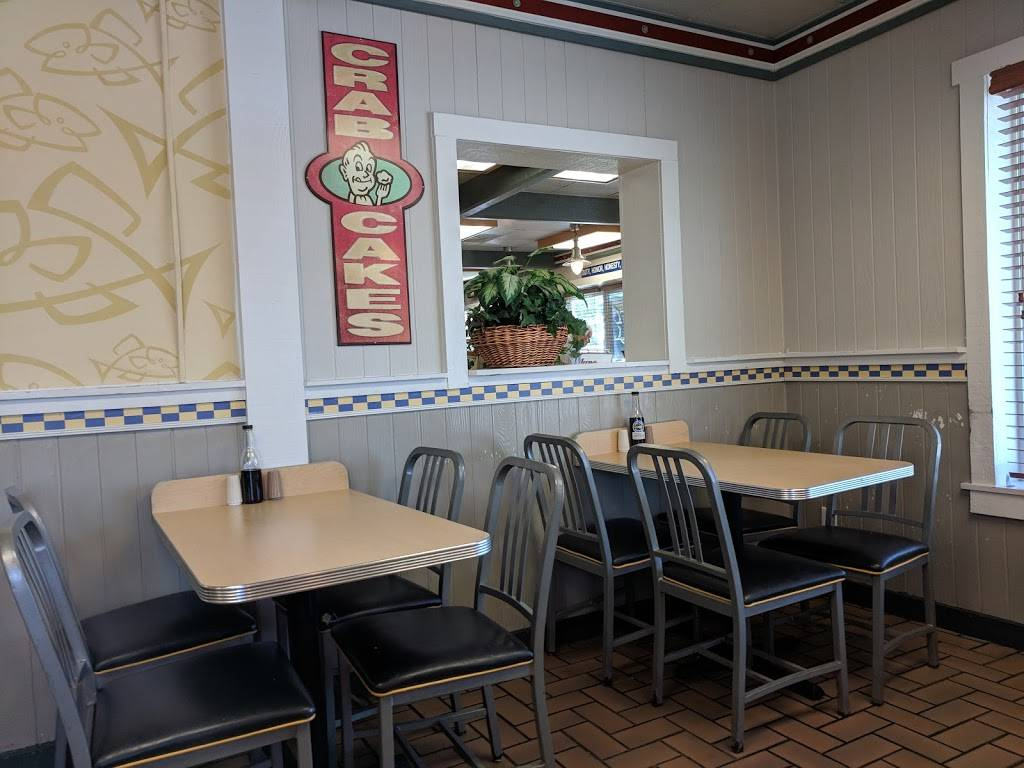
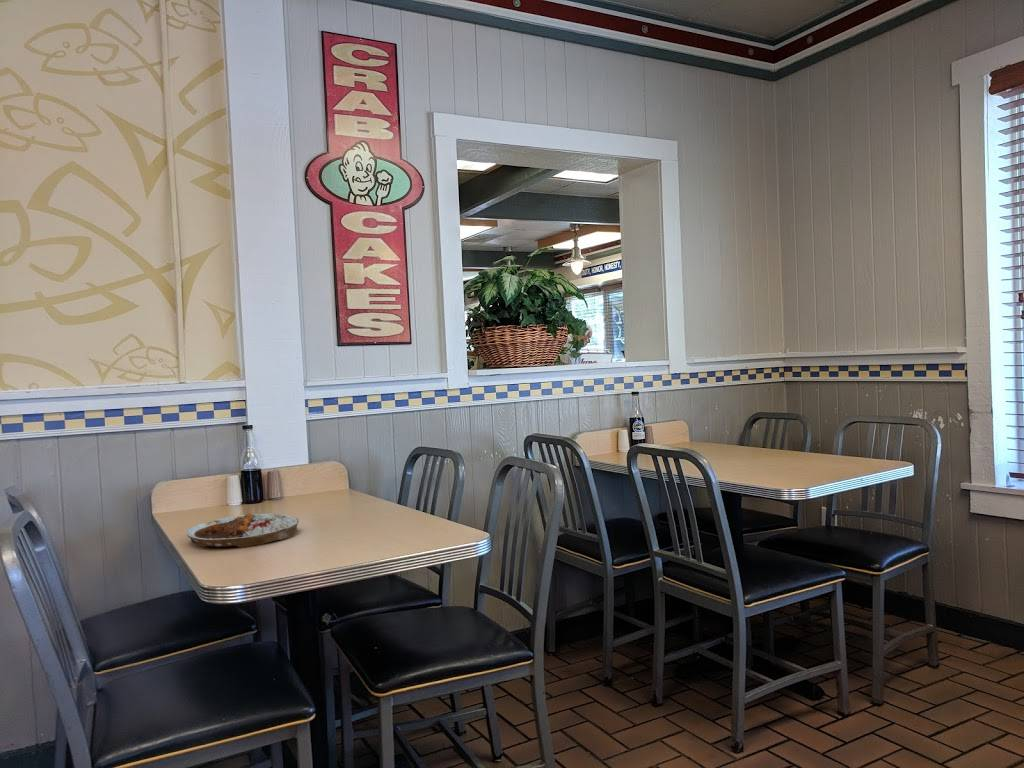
+ plate [186,513,299,548]
